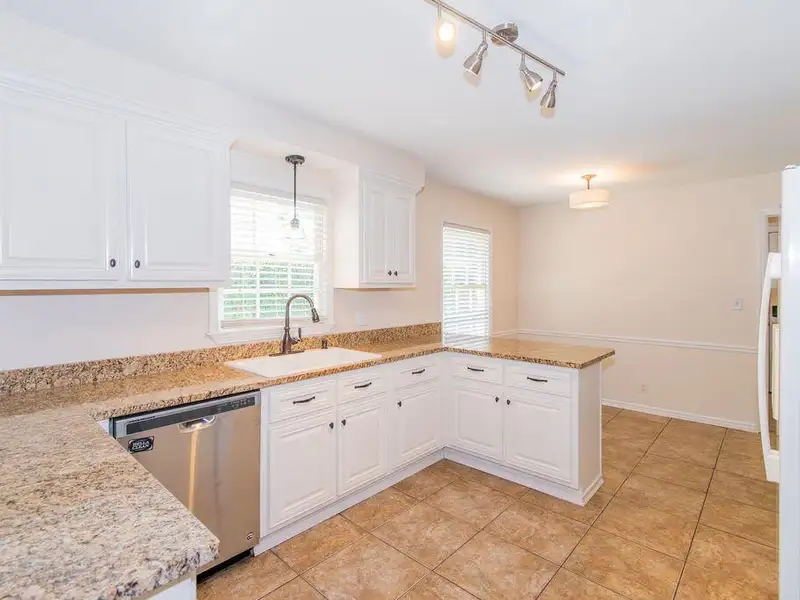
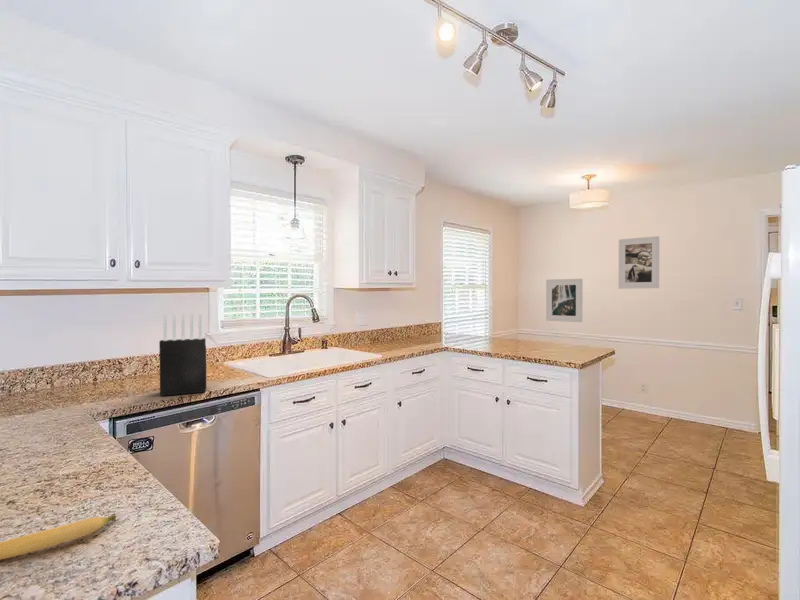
+ banana [0,514,117,561]
+ knife block [158,312,207,397]
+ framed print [545,278,584,323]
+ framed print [618,235,660,290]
